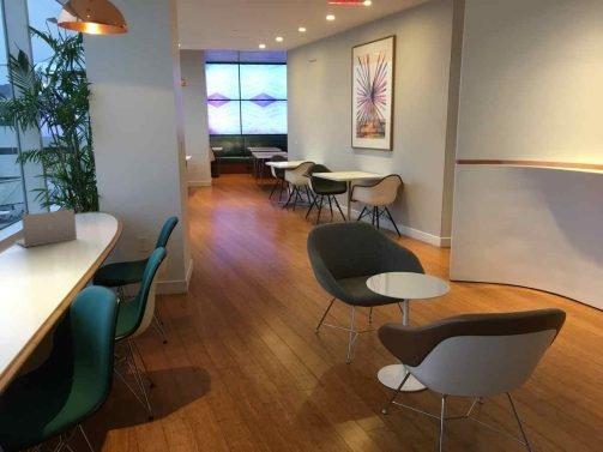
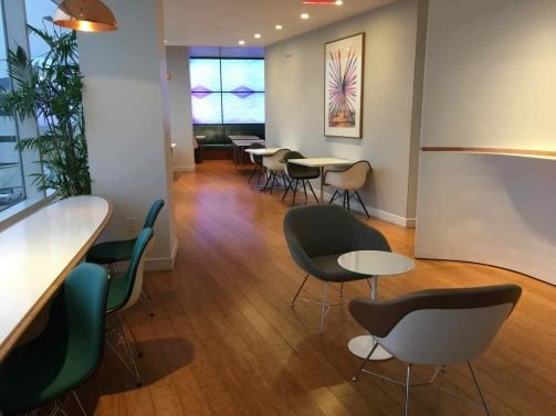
- laptop [13,207,78,248]
